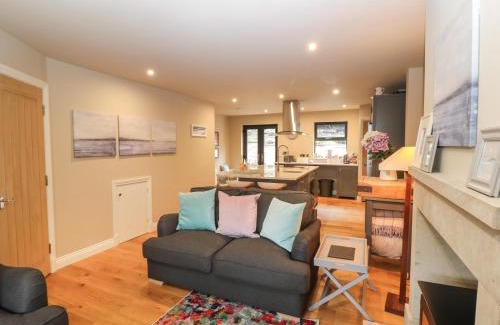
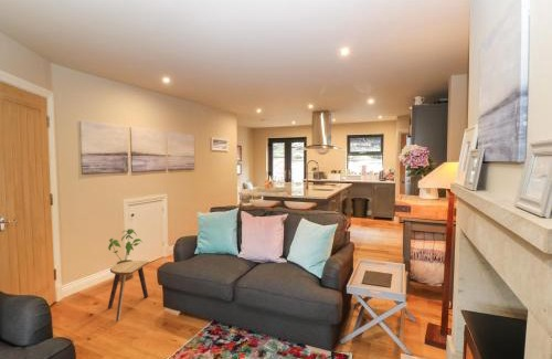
+ house plant [107,228,144,282]
+ stool [107,260,150,323]
